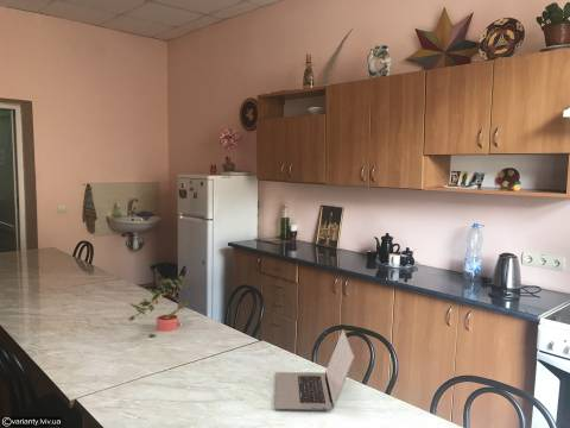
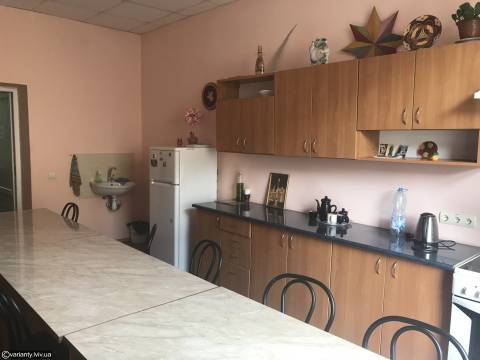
- laptop [274,328,355,411]
- potted plant [127,275,192,339]
